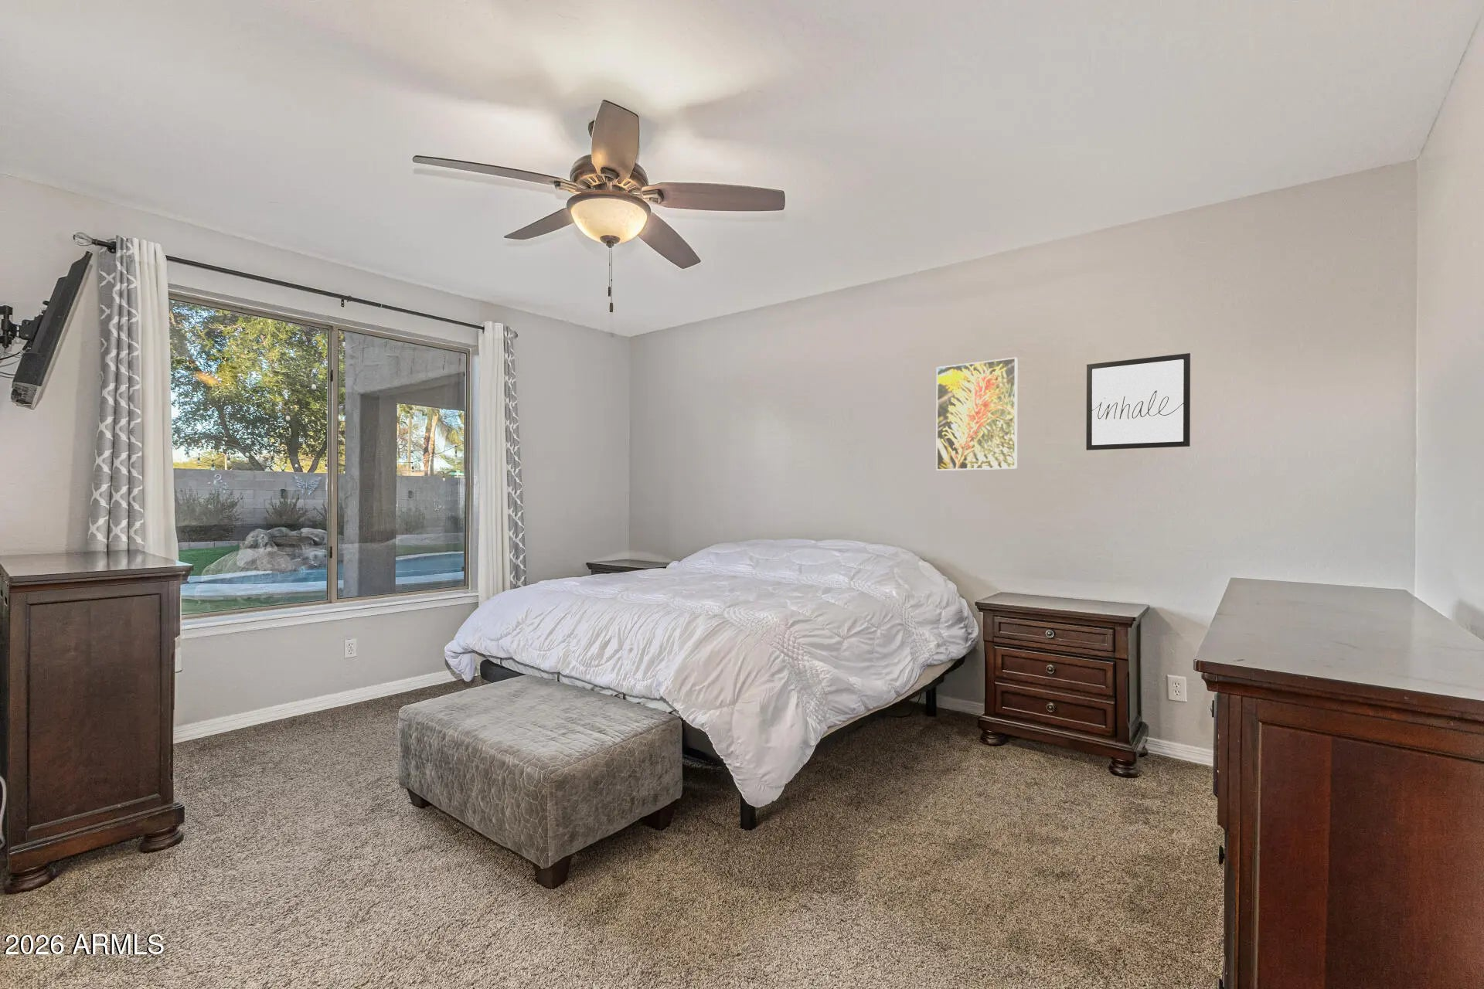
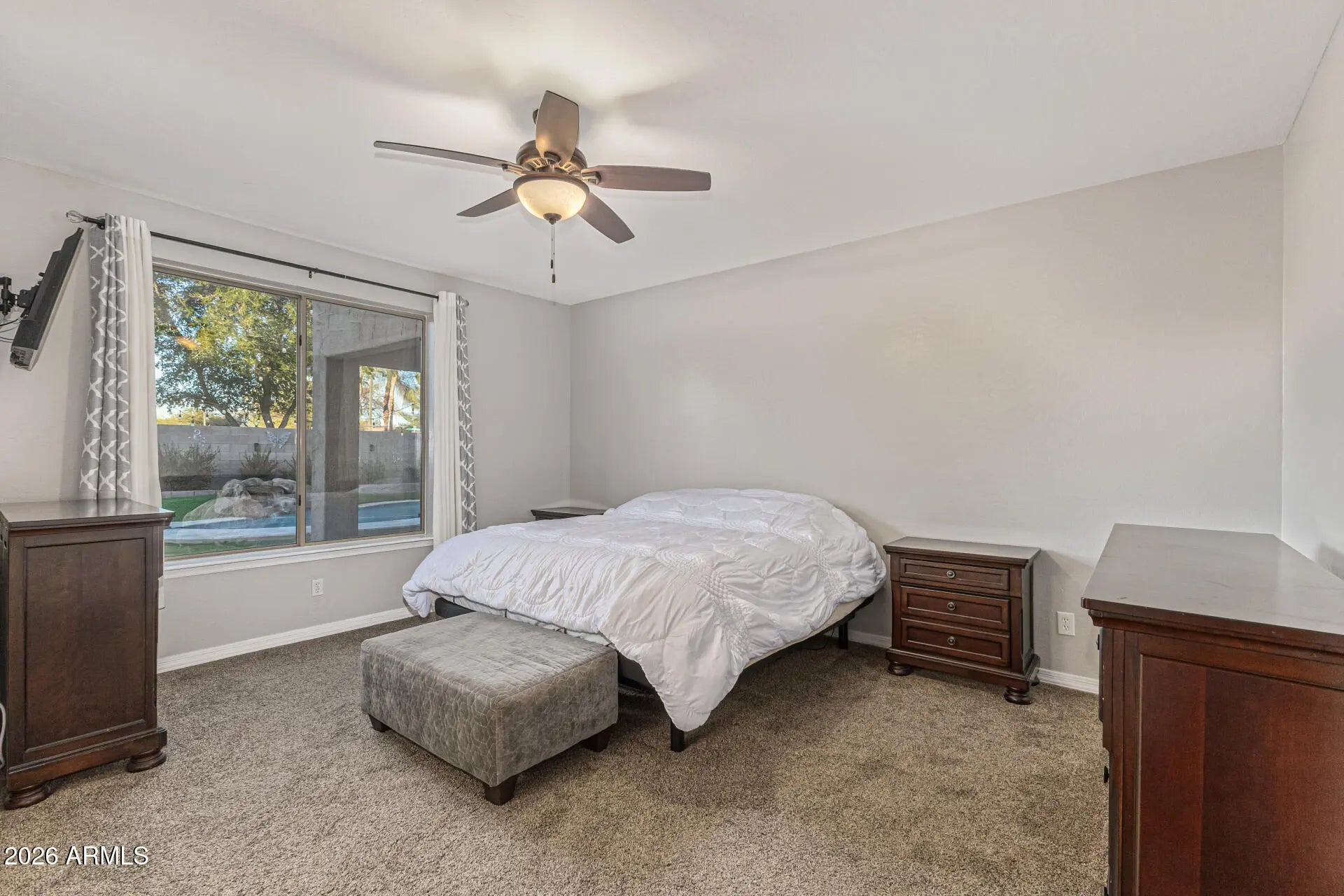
- wall art [1085,352,1191,451]
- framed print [935,357,1019,471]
